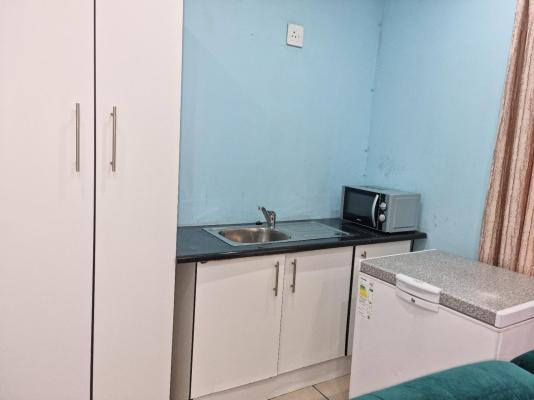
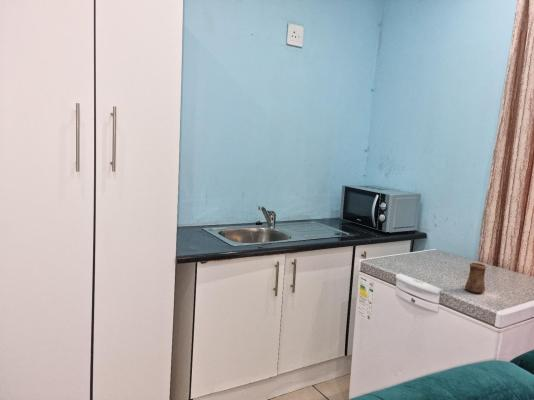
+ cup [464,262,487,294]
